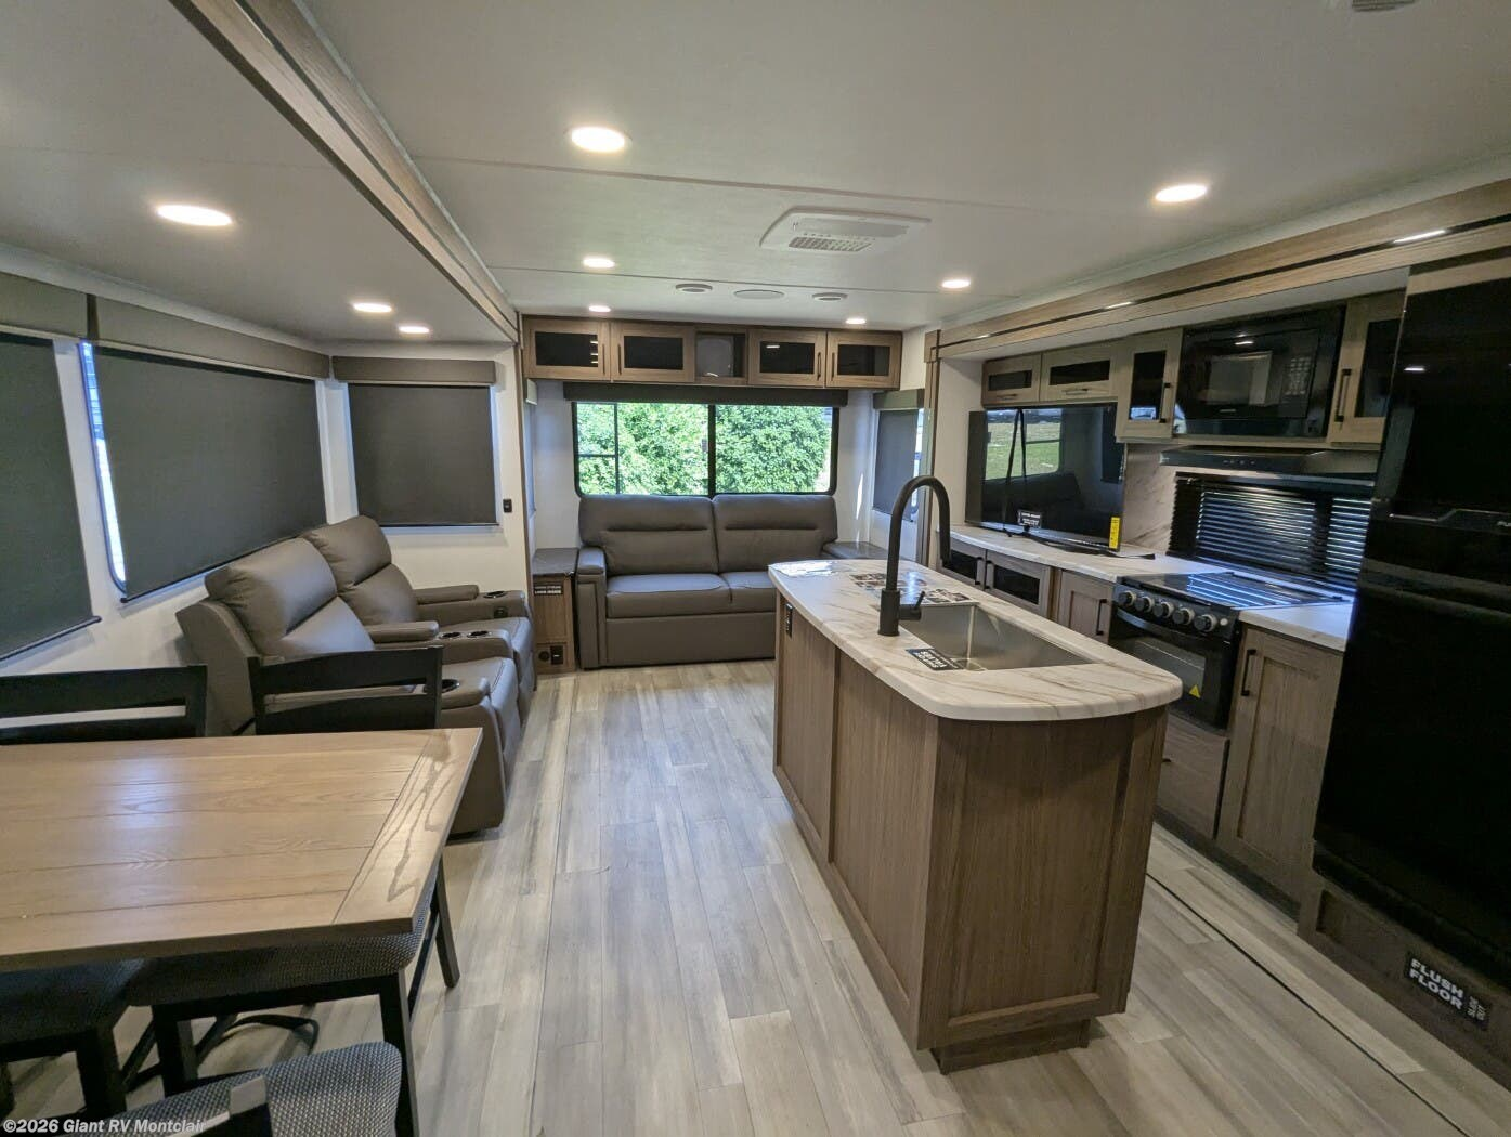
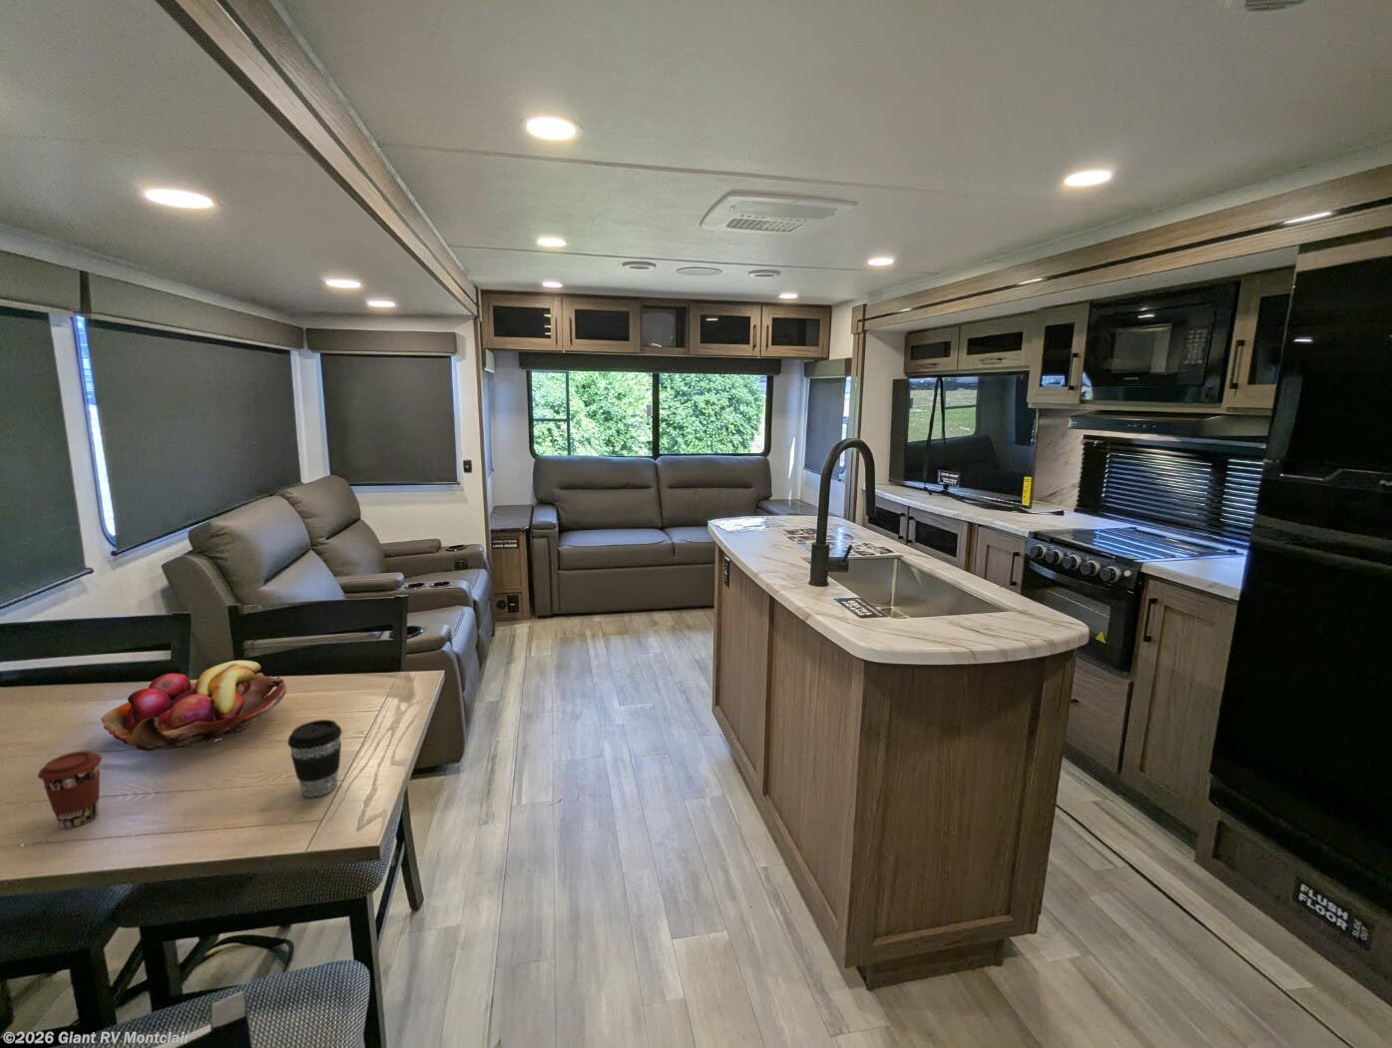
+ coffee cup [286,719,343,798]
+ coffee cup [37,750,103,829]
+ fruit basket [100,659,287,752]
